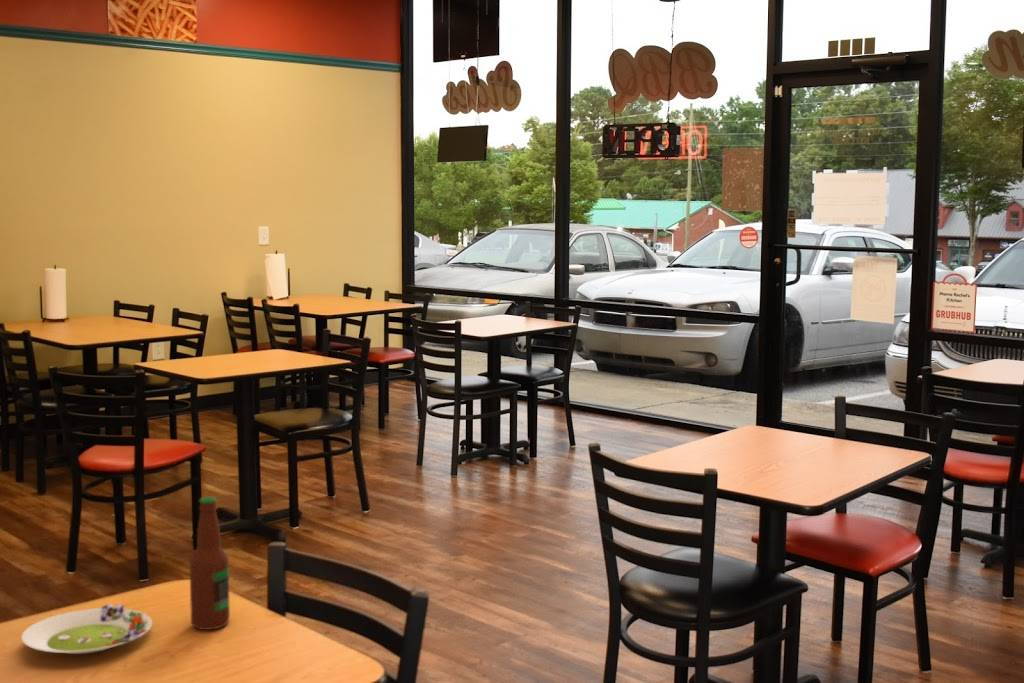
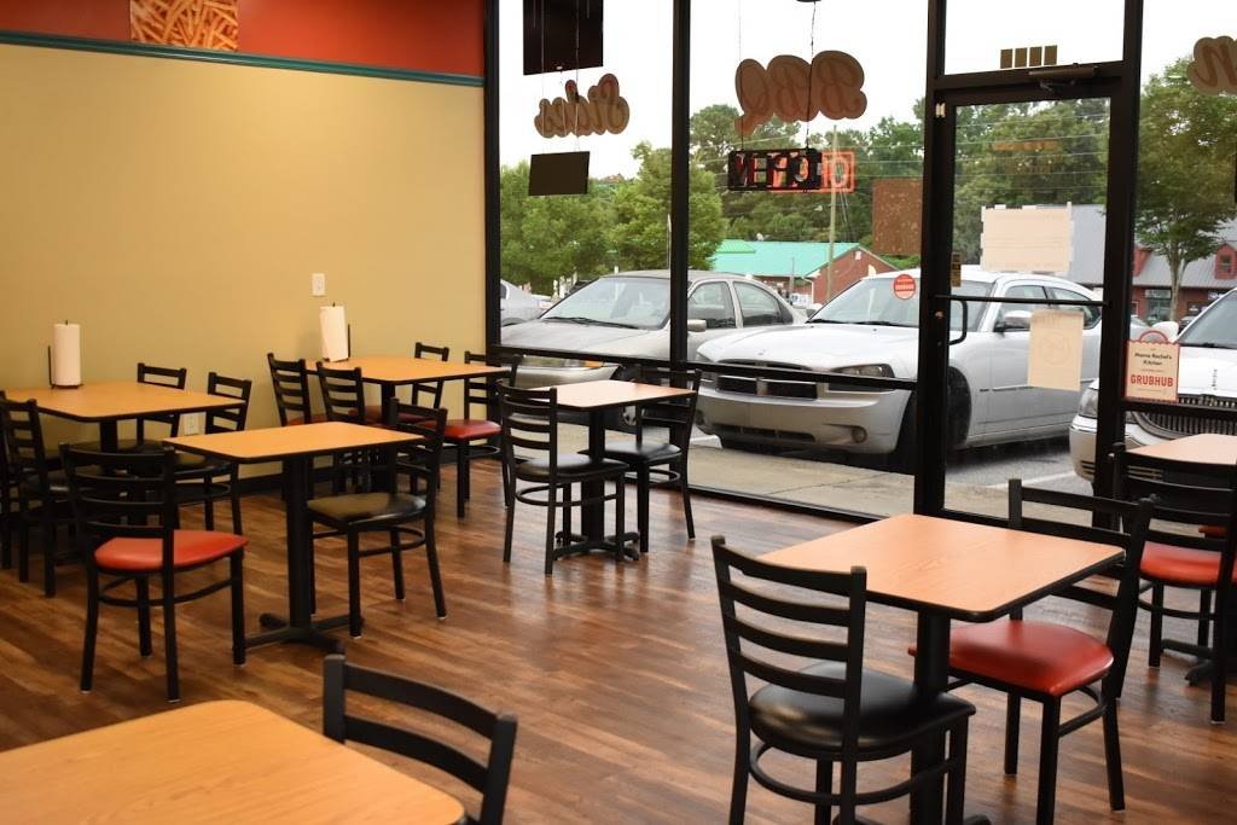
- salad plate [20,603,153,655]
- bottle [189,496,231,631]
